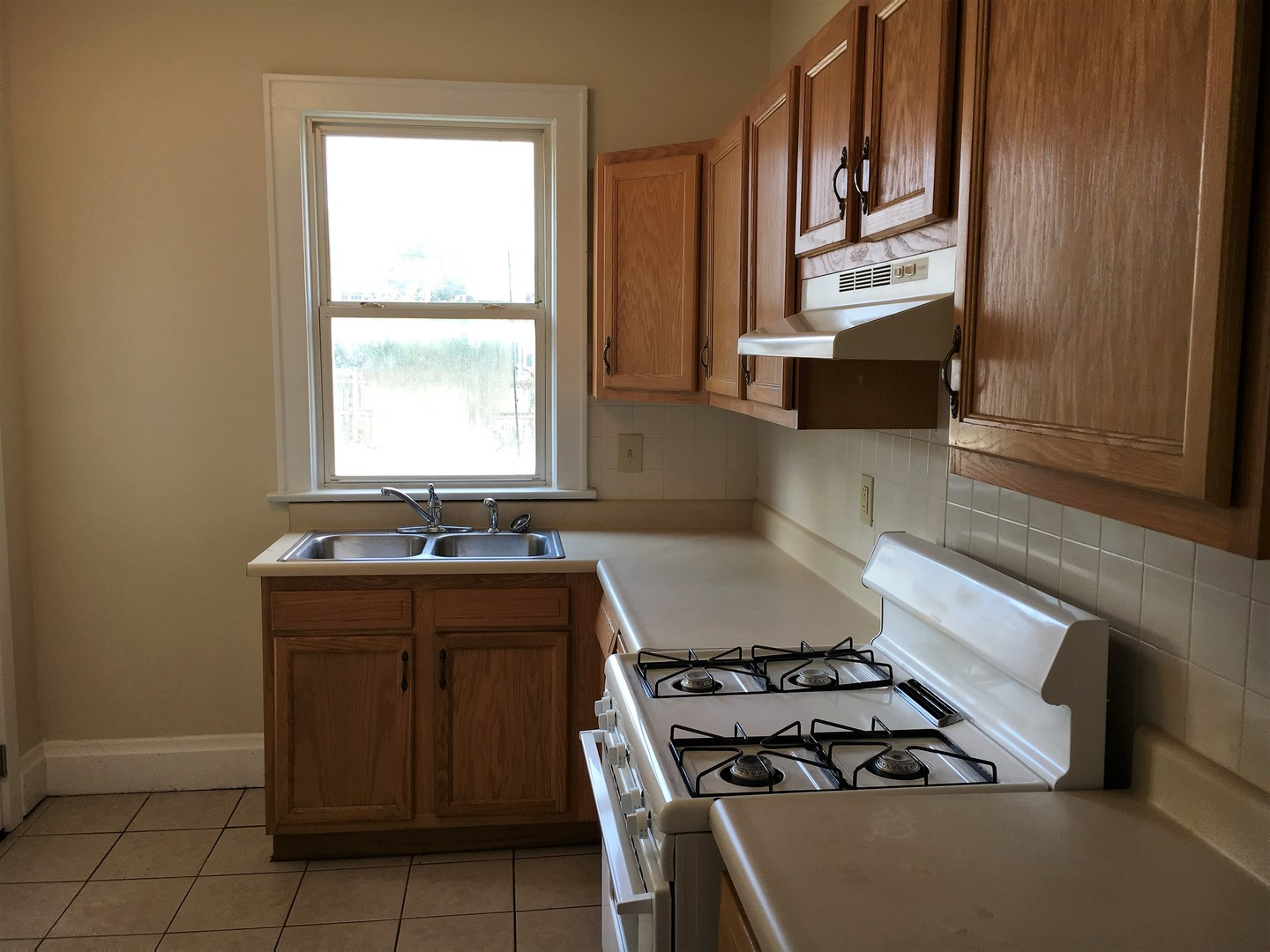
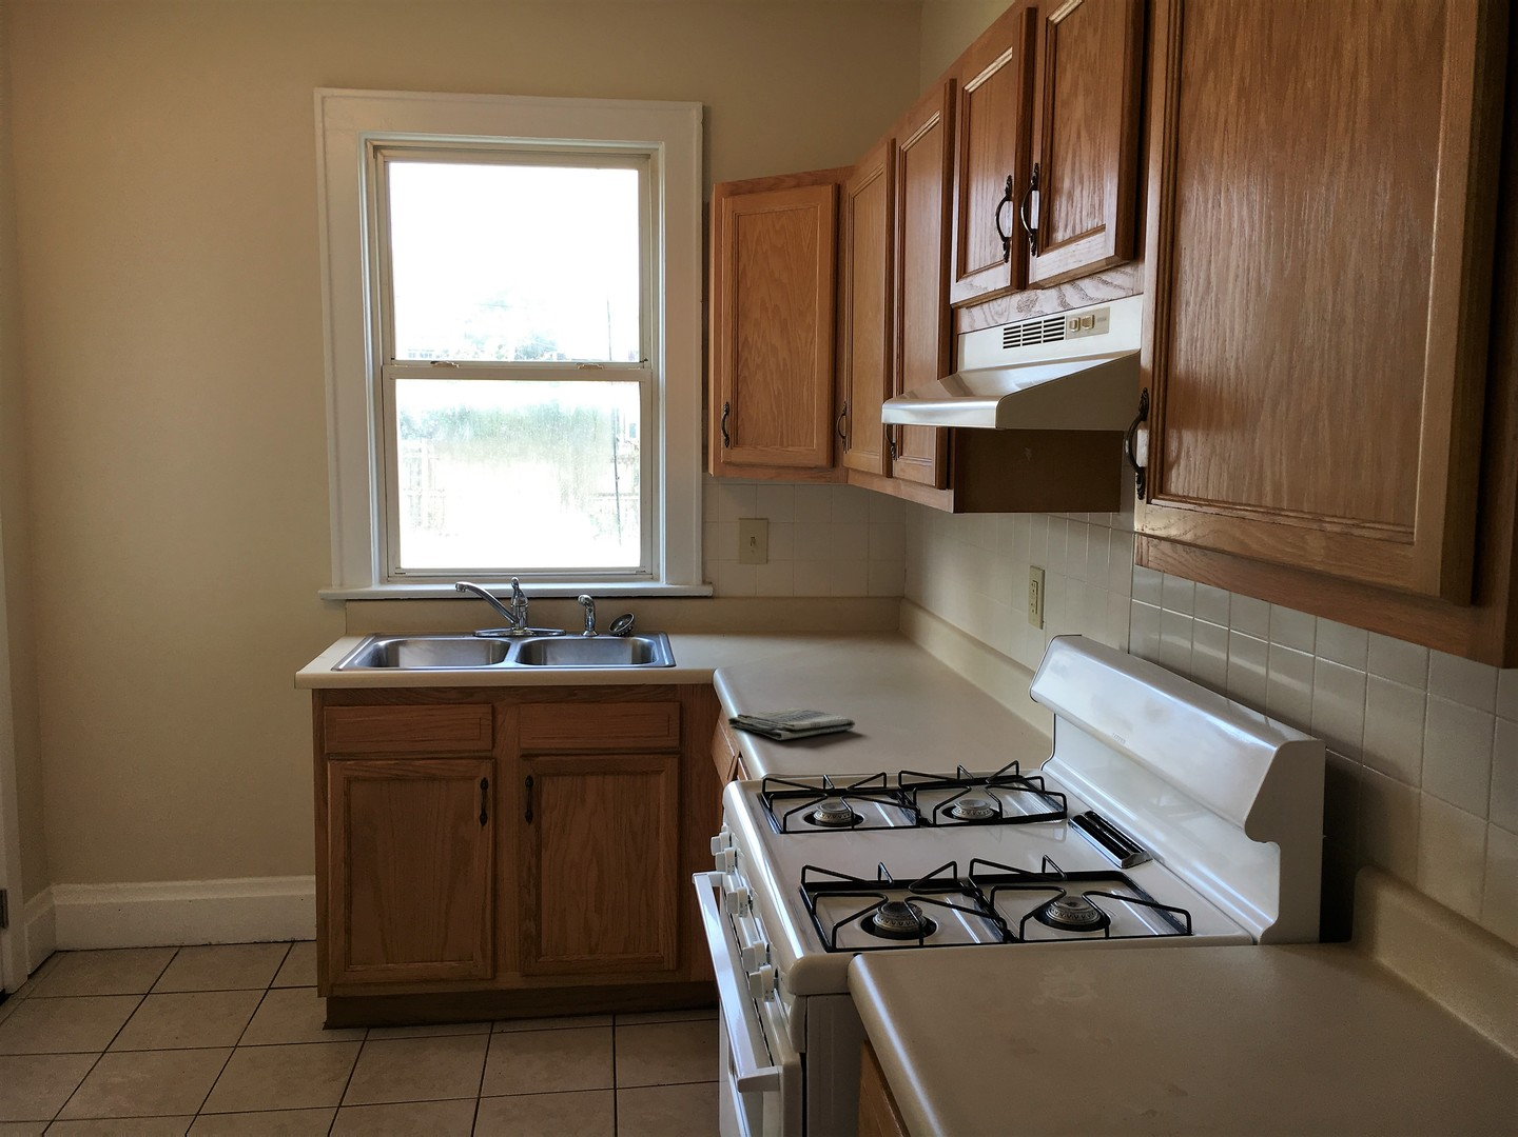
+ dish towel [728,706,856,742]
